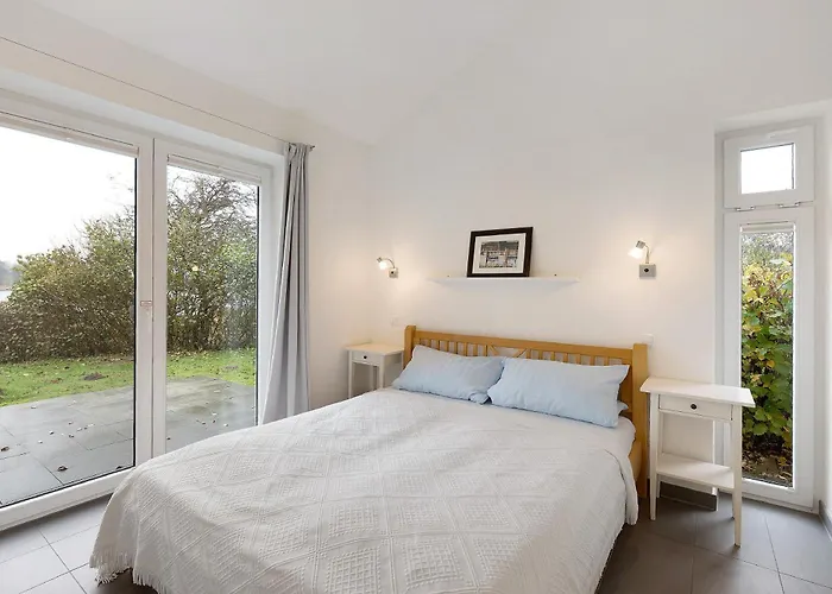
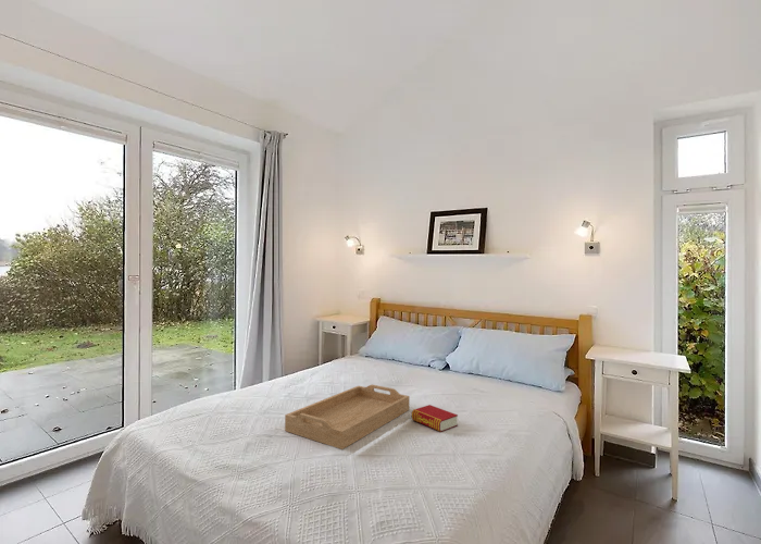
+ serving tray [284,384,411,450]
+ book [411,404,459,433]
